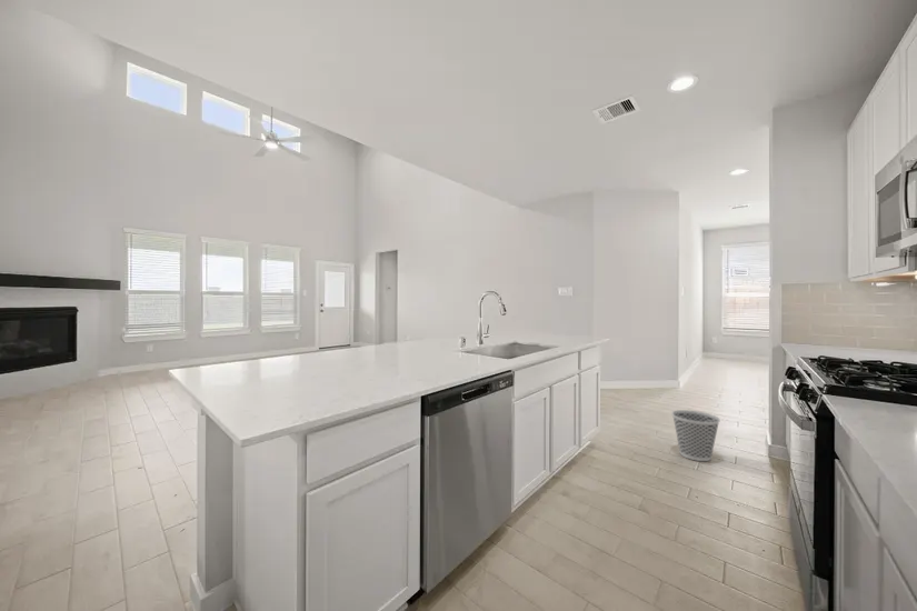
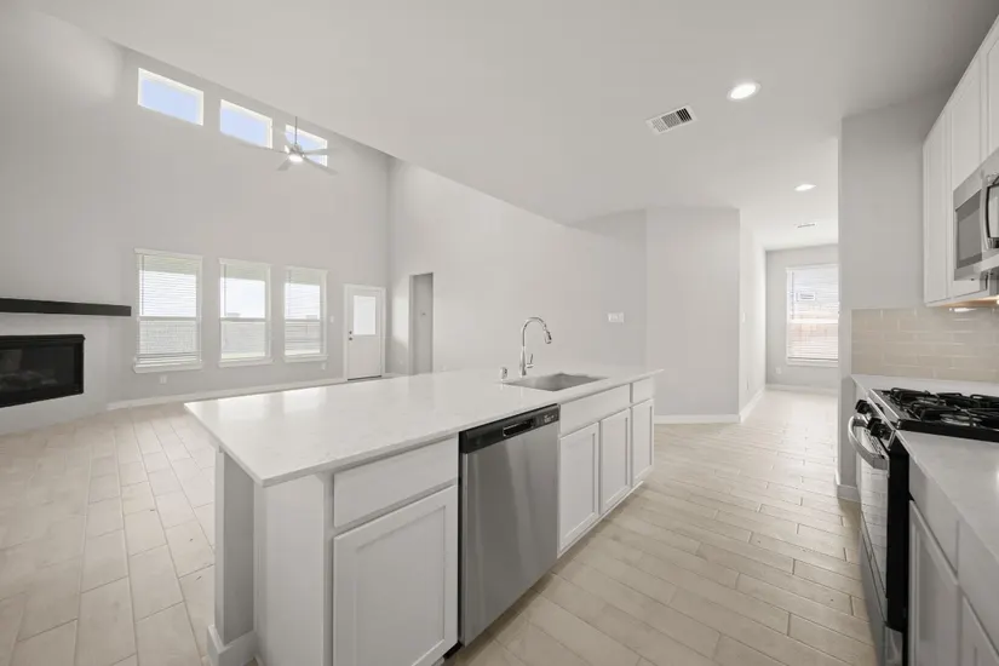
- wastebasket [671,409,721,462]
